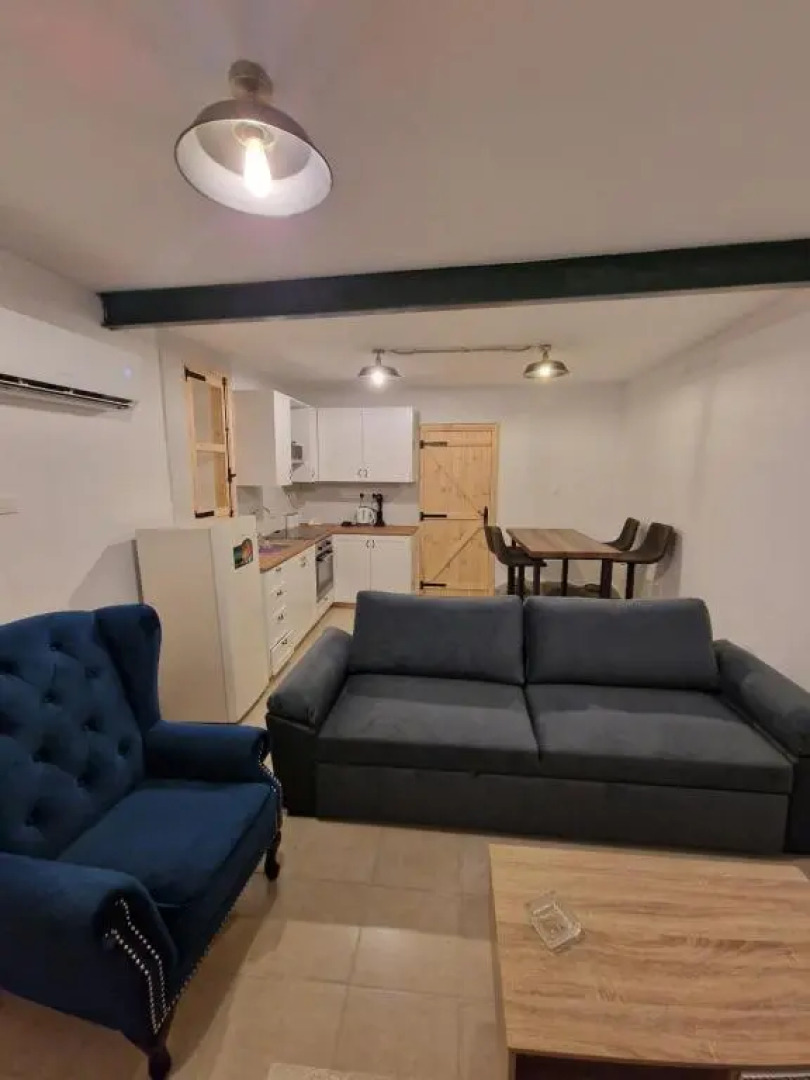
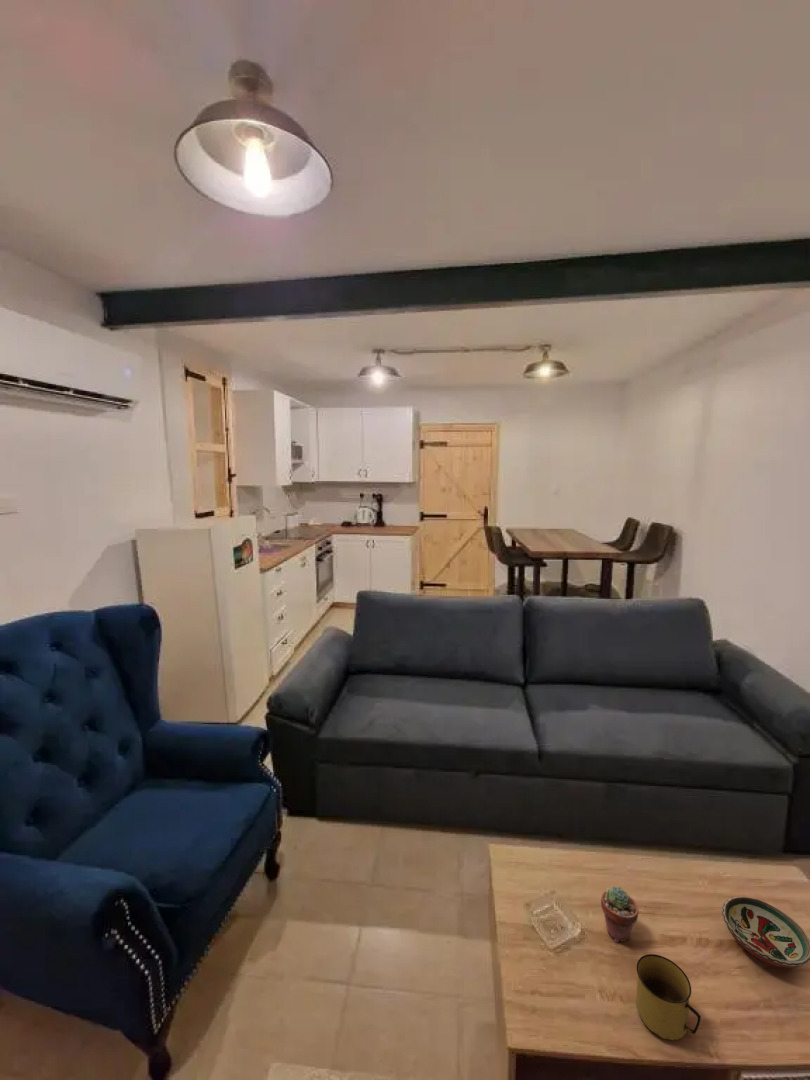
+ mug [635,953,702,1041]
+ potted succulent [600,886,639,943]
+ decorative bowl [721,896,810,969]
